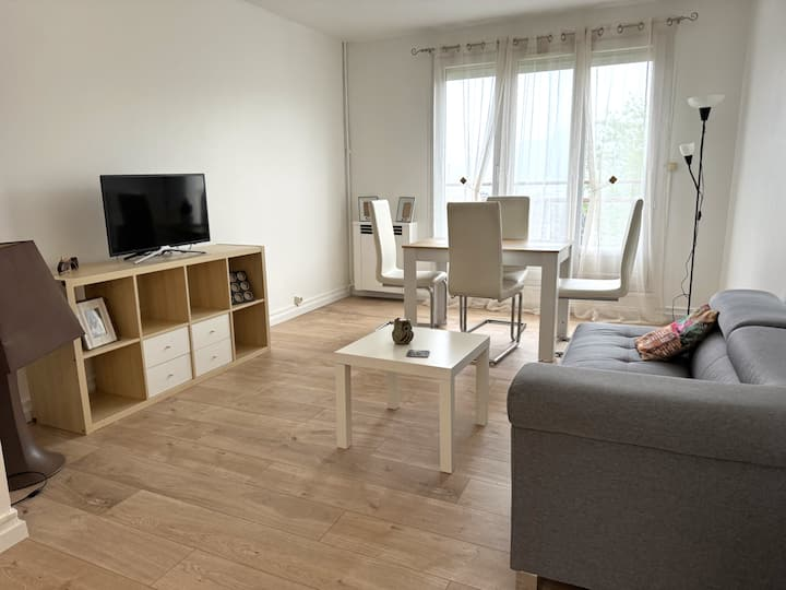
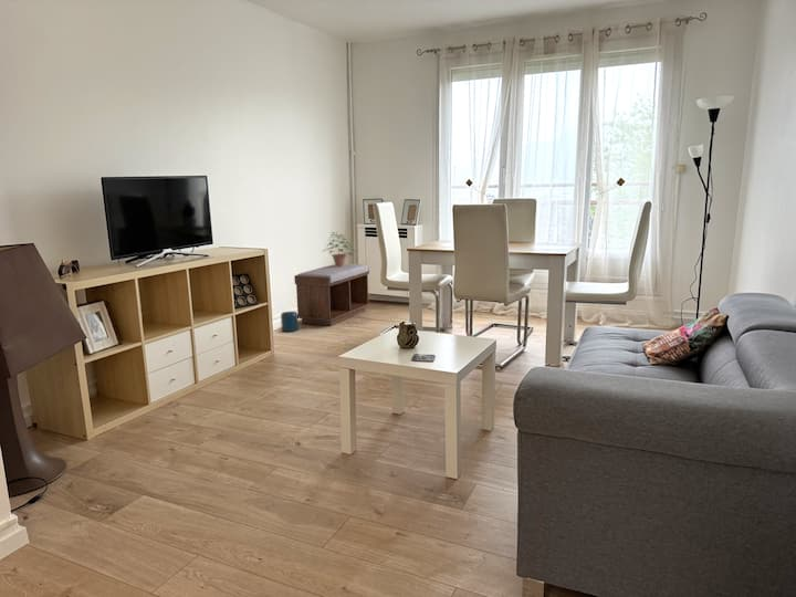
+ bench [293,262,371,327]
+ potted plant [321,231,356,268]
+ speaker [280,311,300,333]
